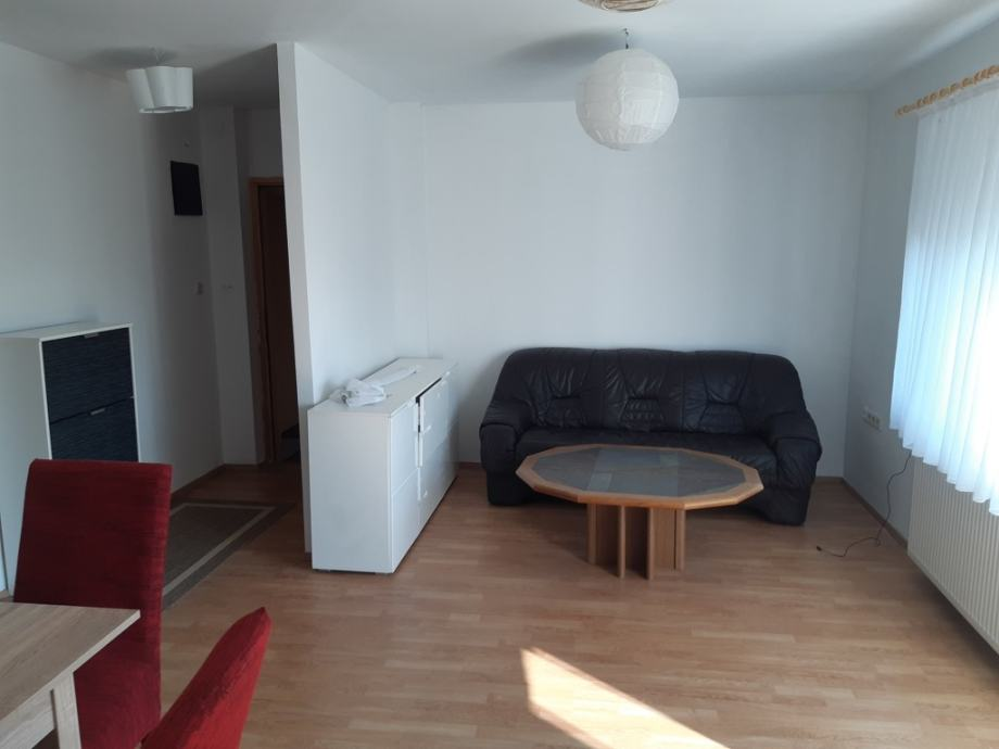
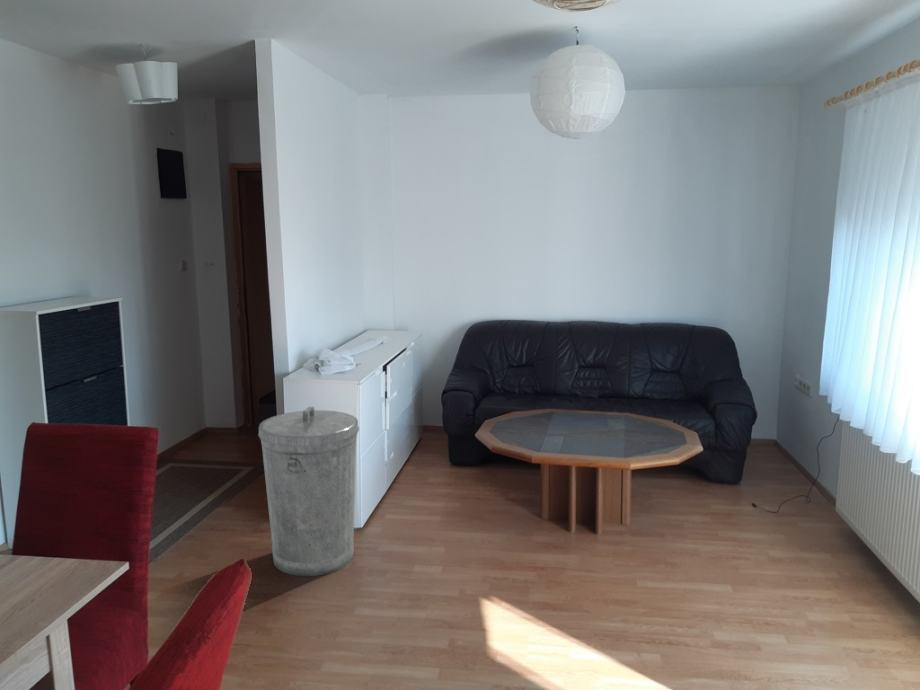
+ trash can [257,406,360,577]
